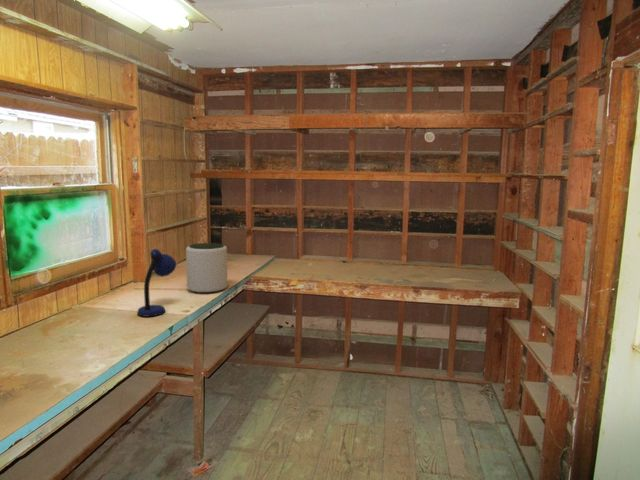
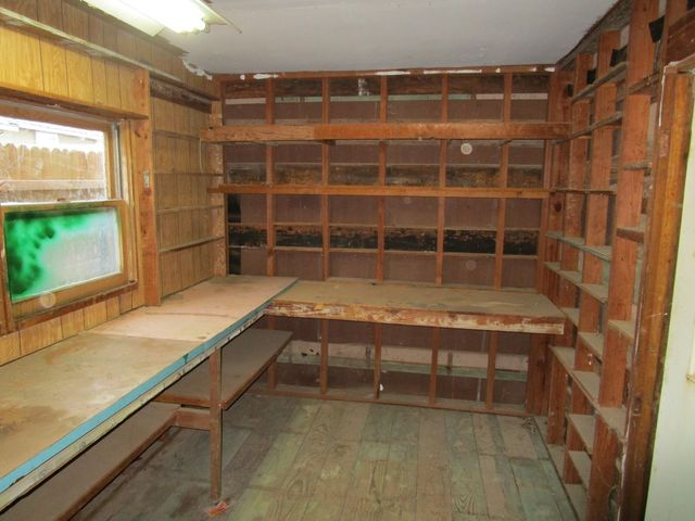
- desk lamp [136,248,177,318]
- plant pot [185,242,228,294]
